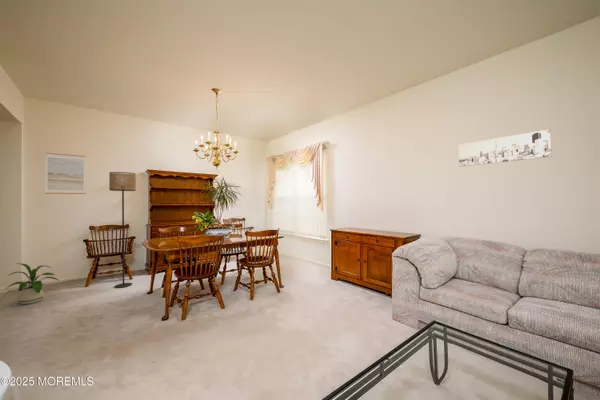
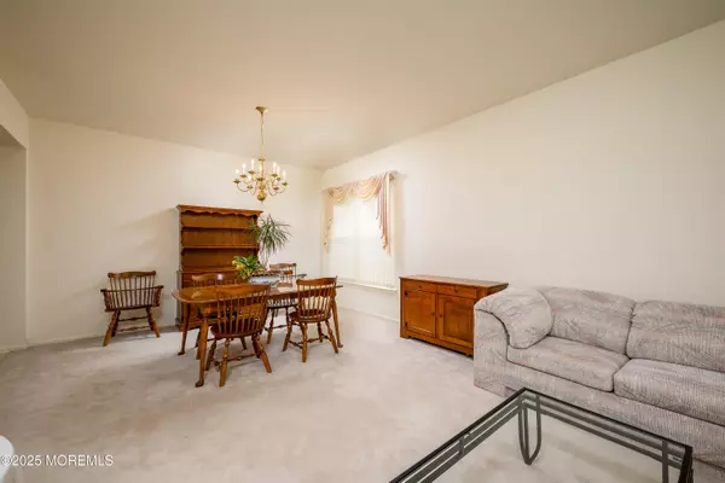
- wall art [458,128,552,168]
- floor lamp [108,171,137,289]
- wall art [44,152,87,195]
- house plant [3,262,61,305]
